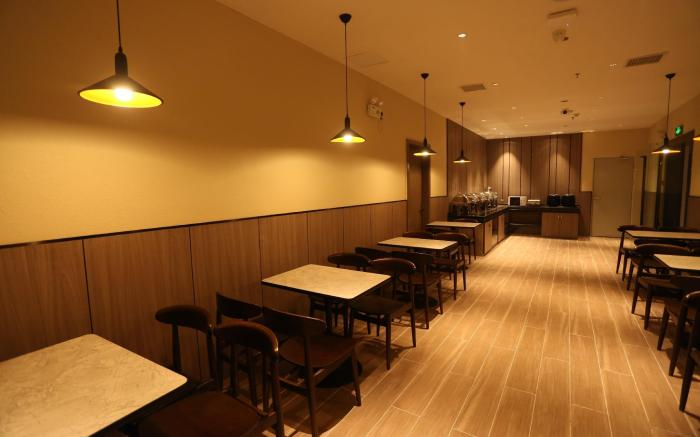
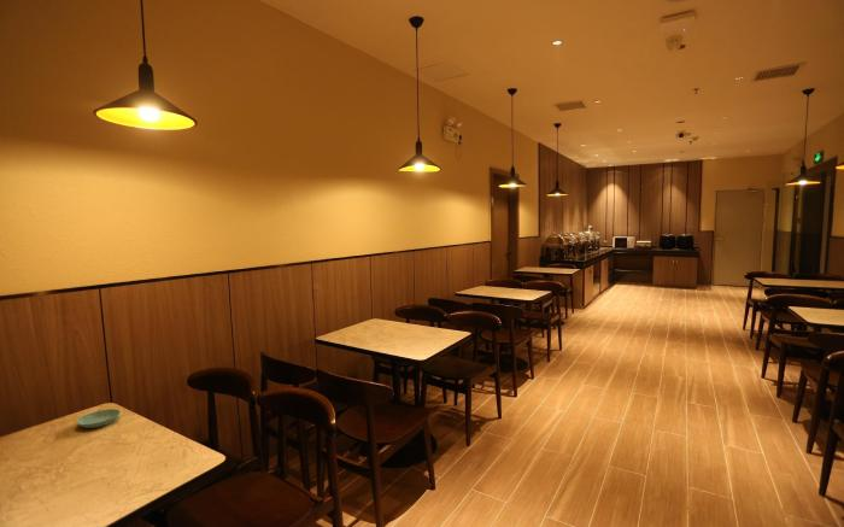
+ saucer [76,408,122,429]
